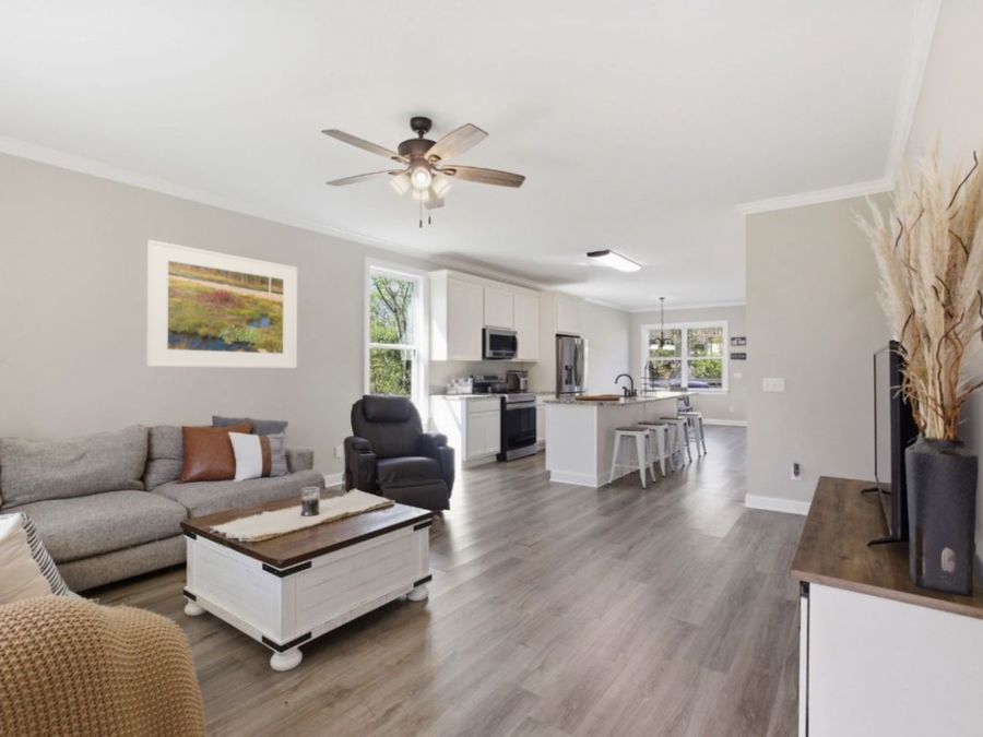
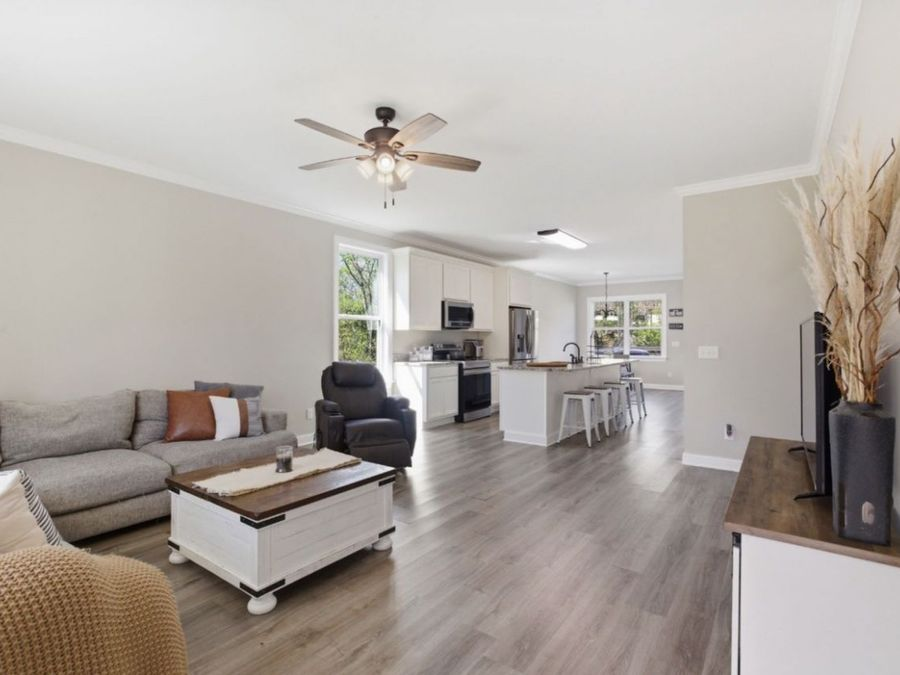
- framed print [145,239,298,369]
